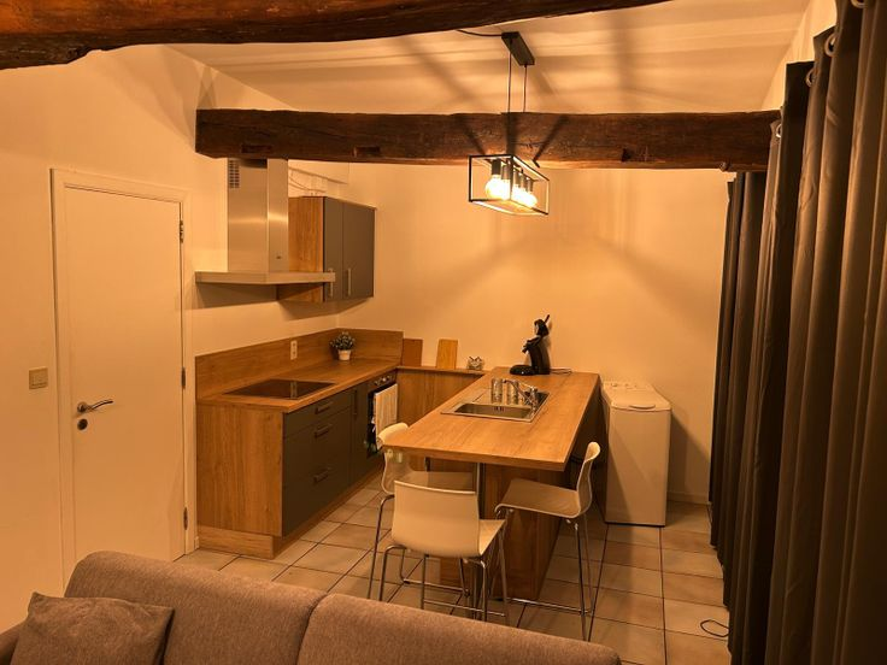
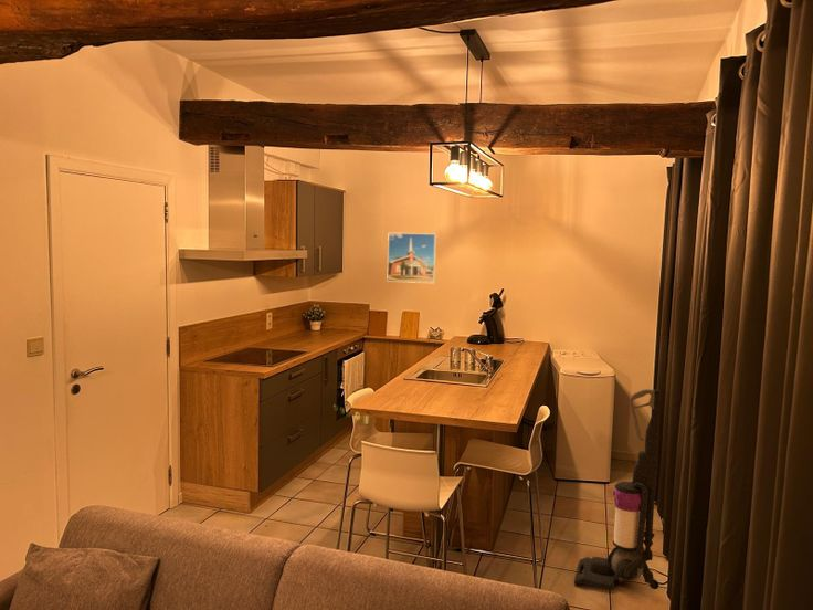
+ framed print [386,232,437,284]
+ vacuum cleaner [573,388,663,591]
